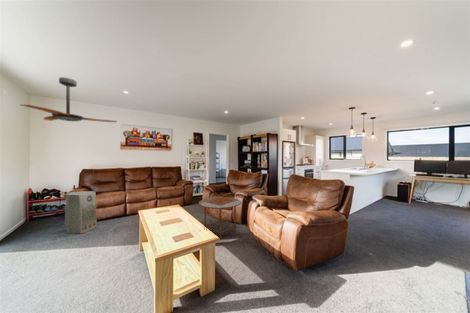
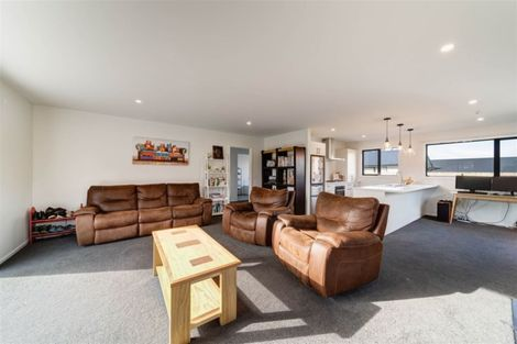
- ceiling fan [19,76,118,123]
- air purifier [64,190,98,234]
- side table [198,196,243,239]
